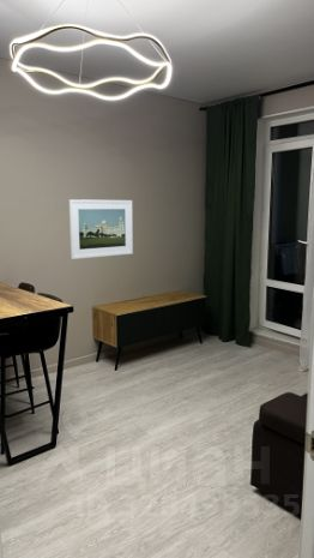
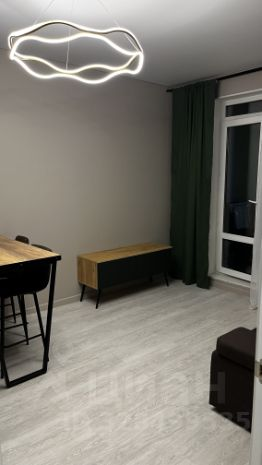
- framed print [67,198,134,260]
